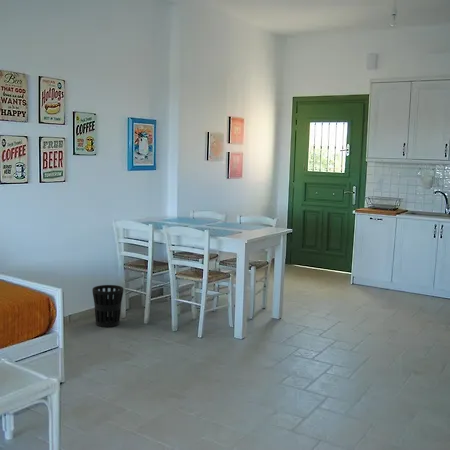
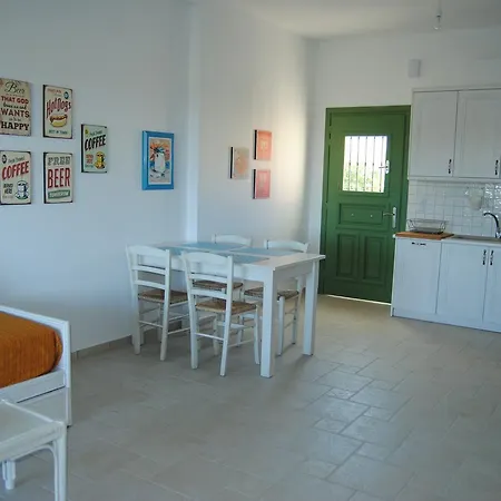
- wastebasket [91,284,125,328]
